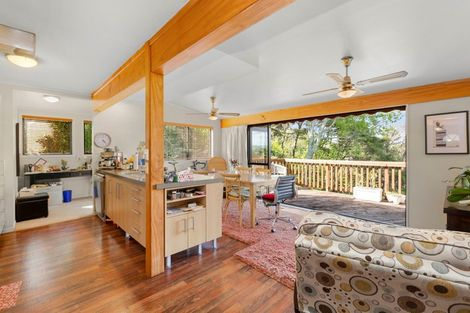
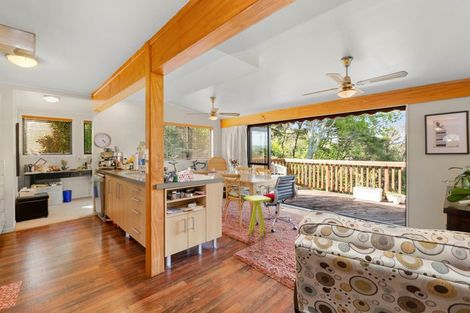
+ side table [243,194,272,237]
